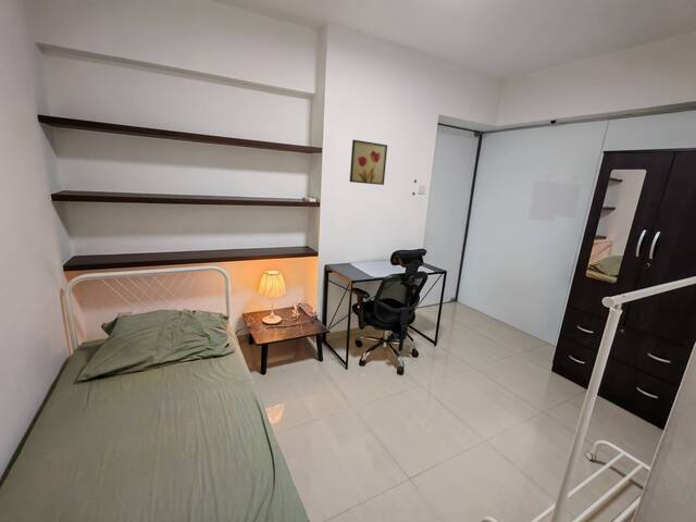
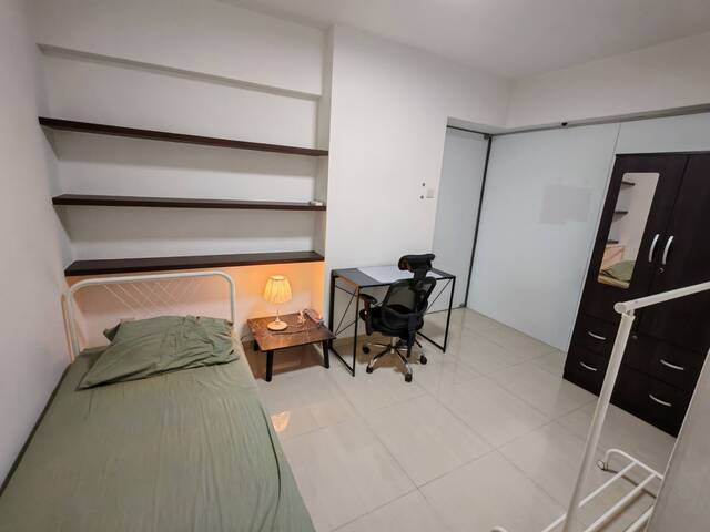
- wall art [349,139,388,186]
